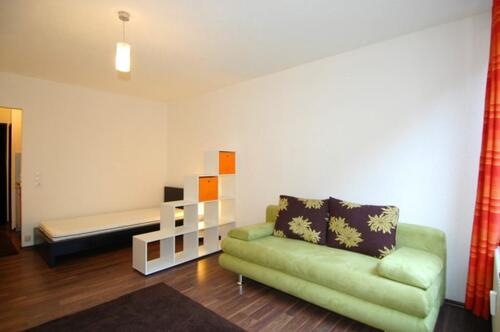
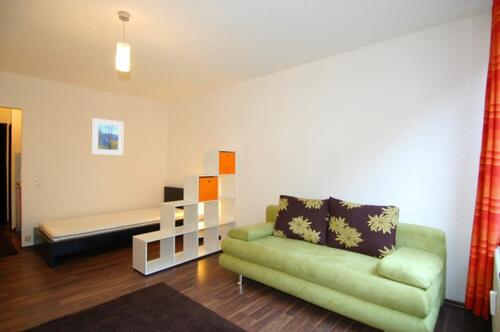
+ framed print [91,117,125,156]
